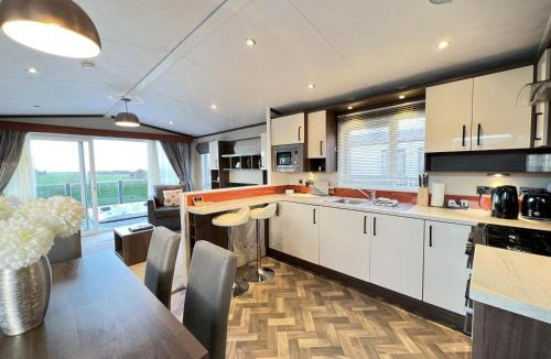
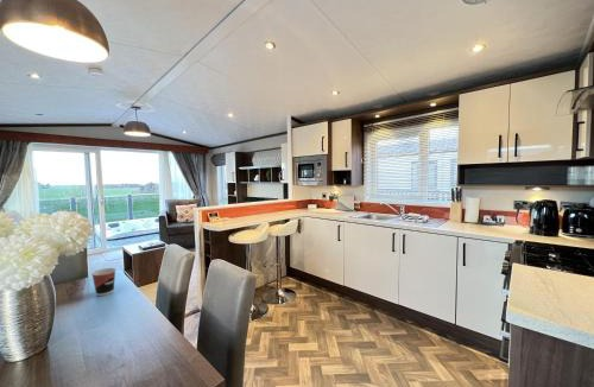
+ cup [90,267,116,297]
